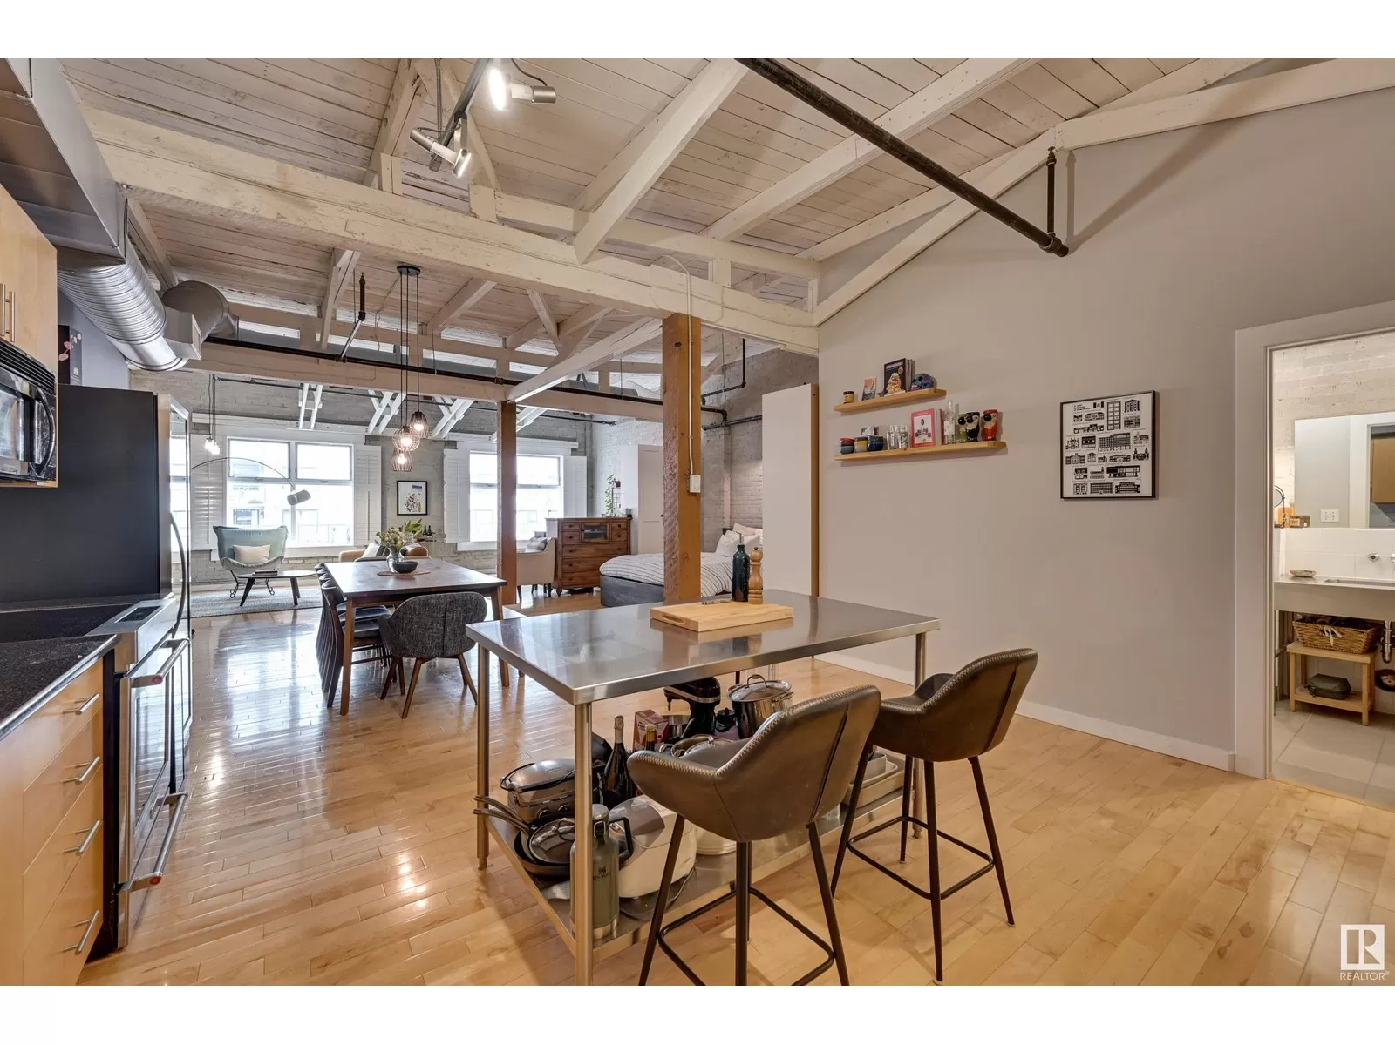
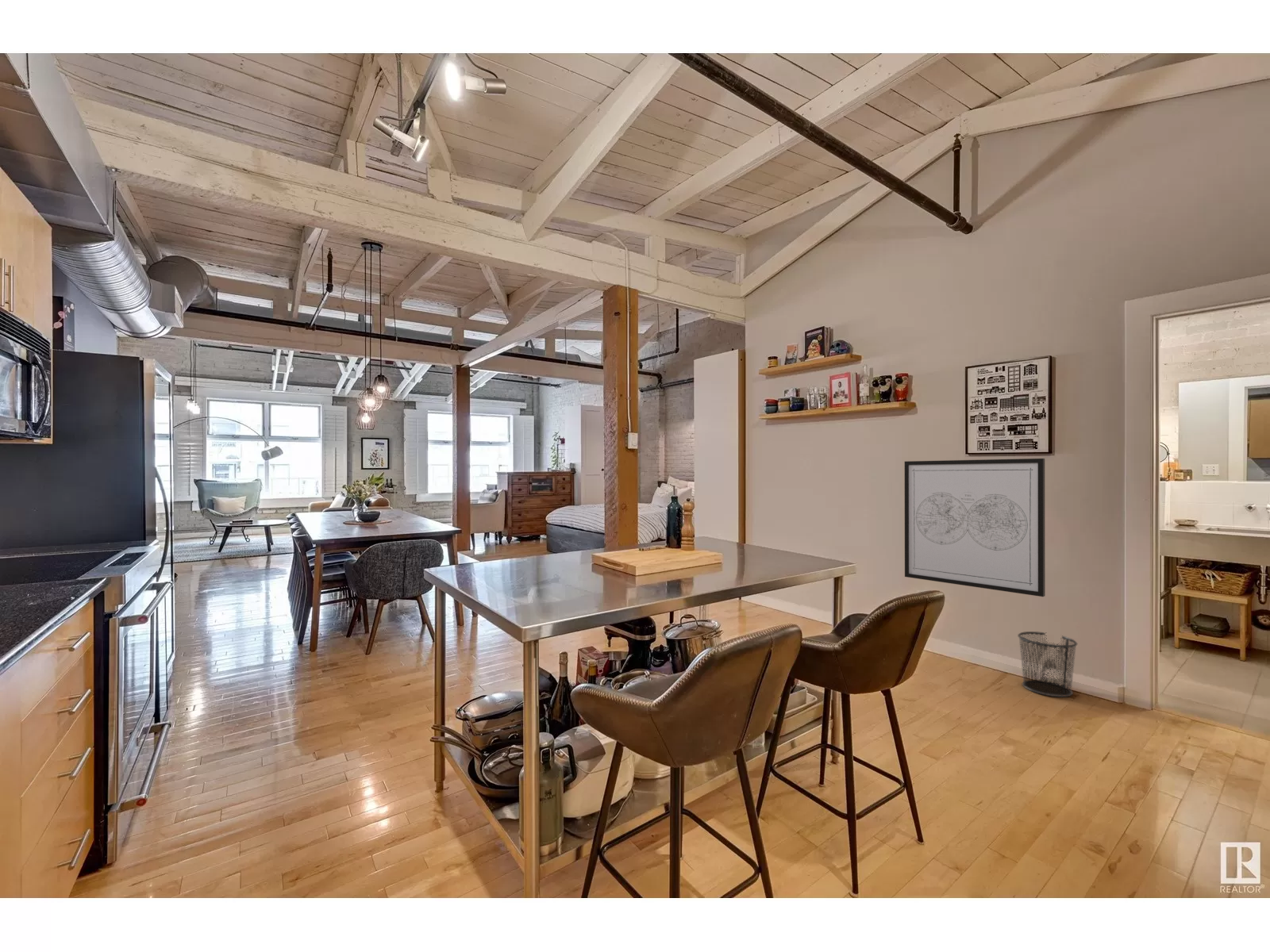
+ wall art [904,458,1046,597]
+ waste bin [1017,631,1078,698]
